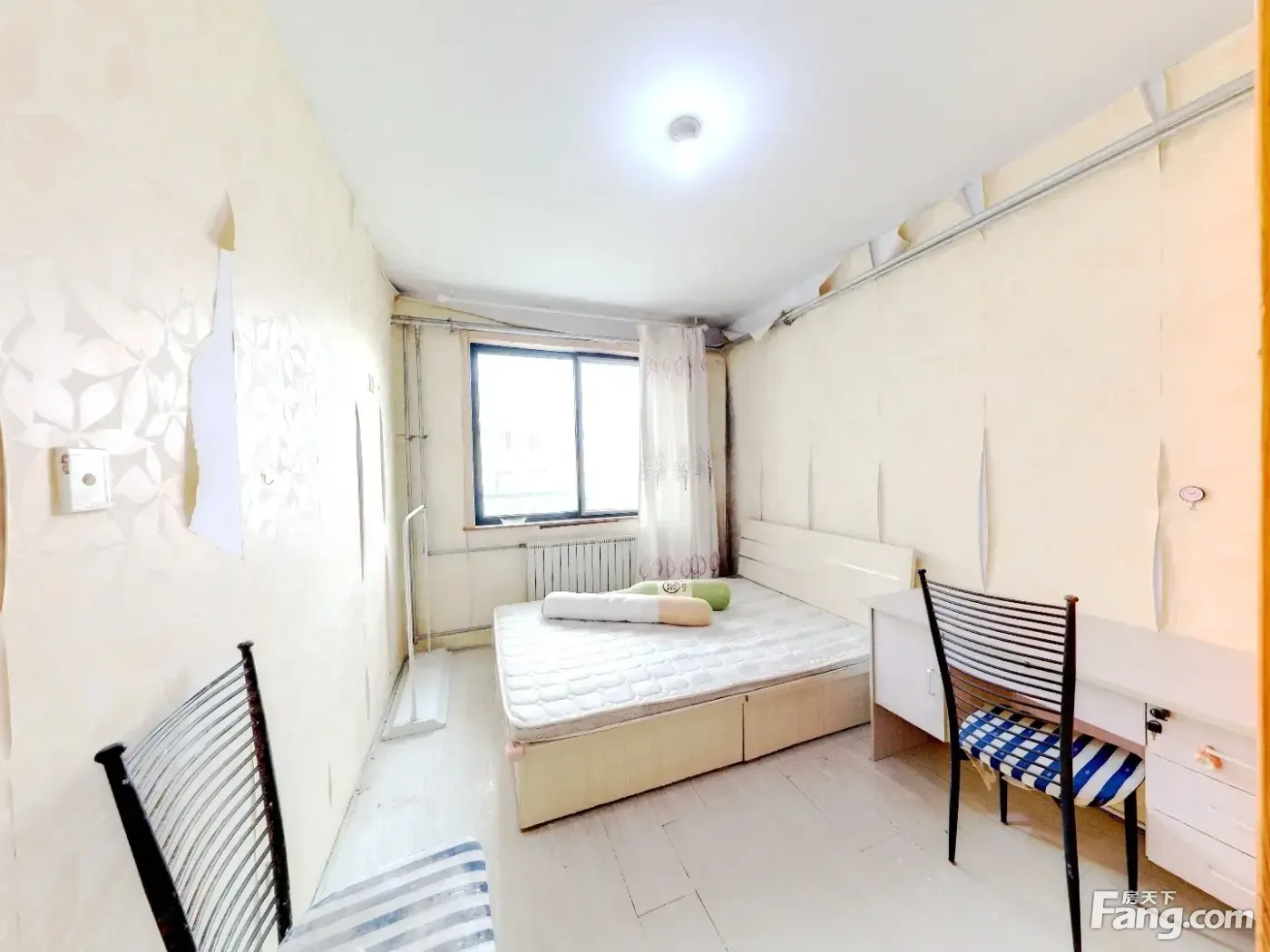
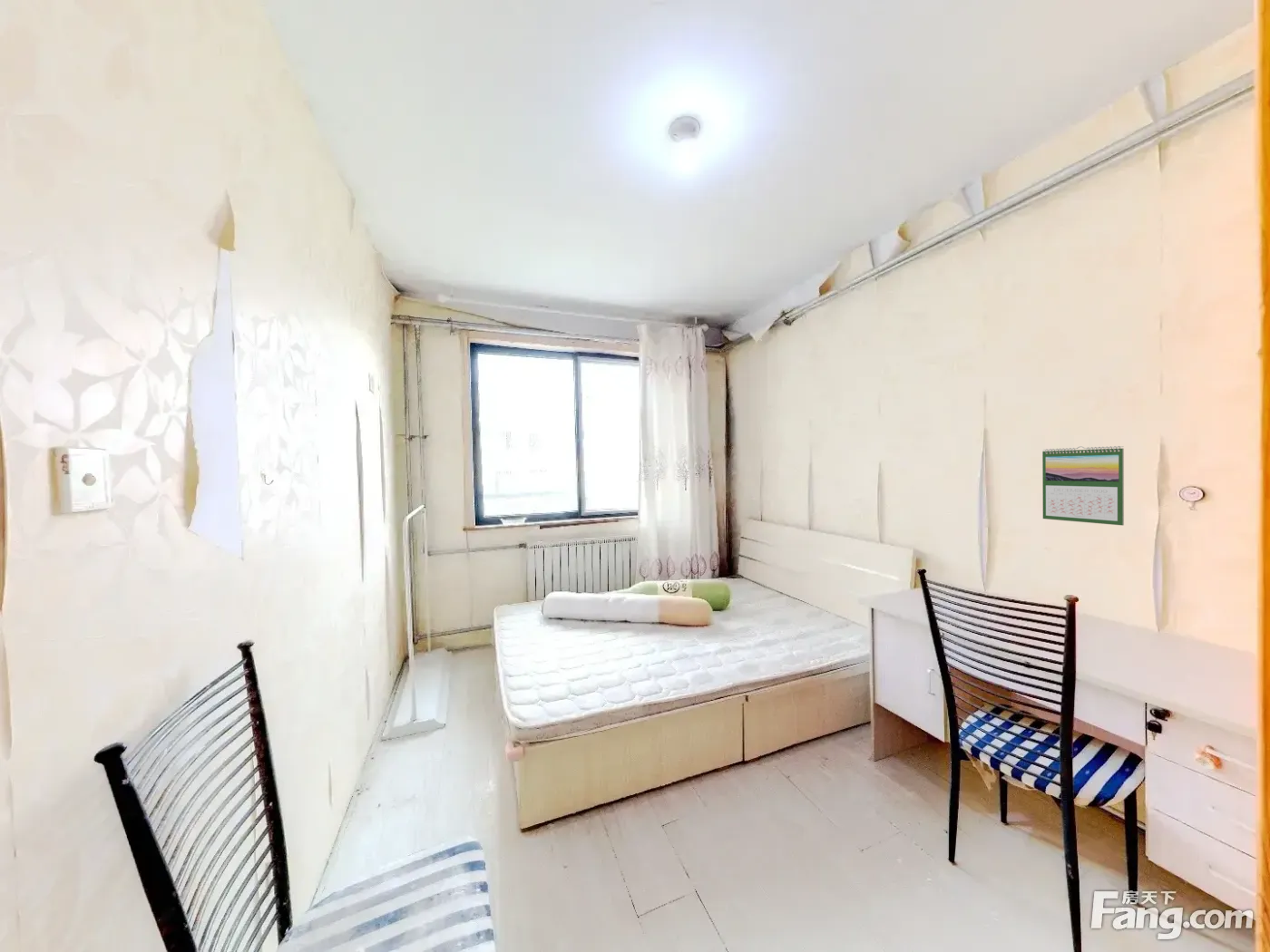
+ calendar [1041,445,1125,526]
